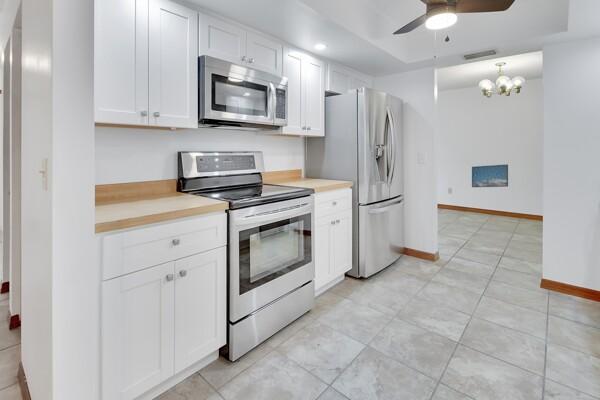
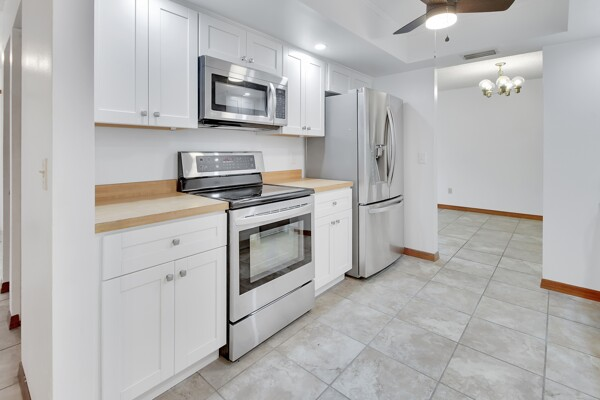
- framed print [471,164,509,188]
